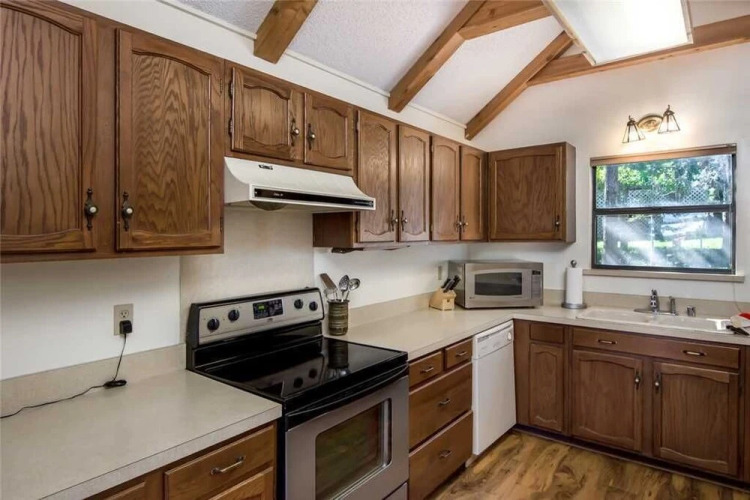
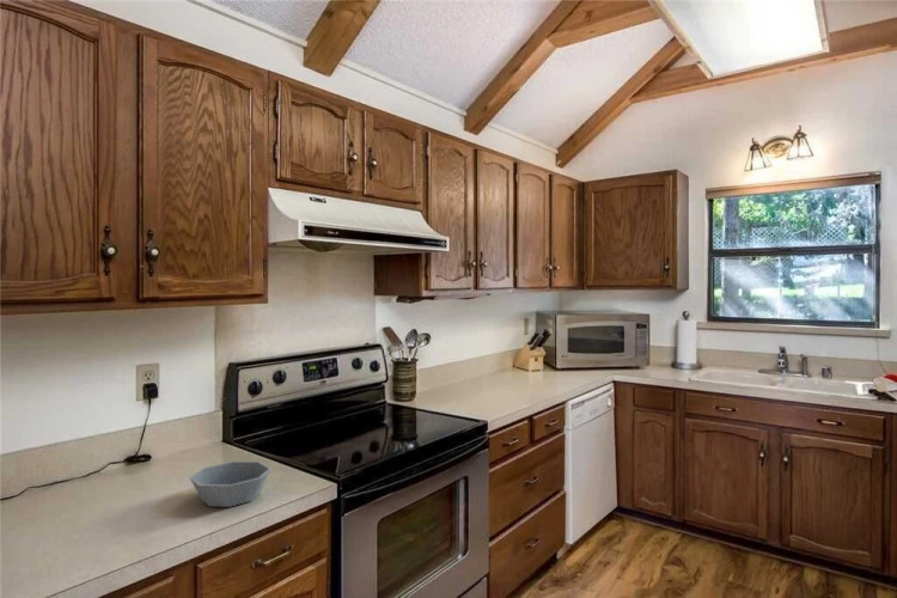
+ bowl [188,460,273,508]
